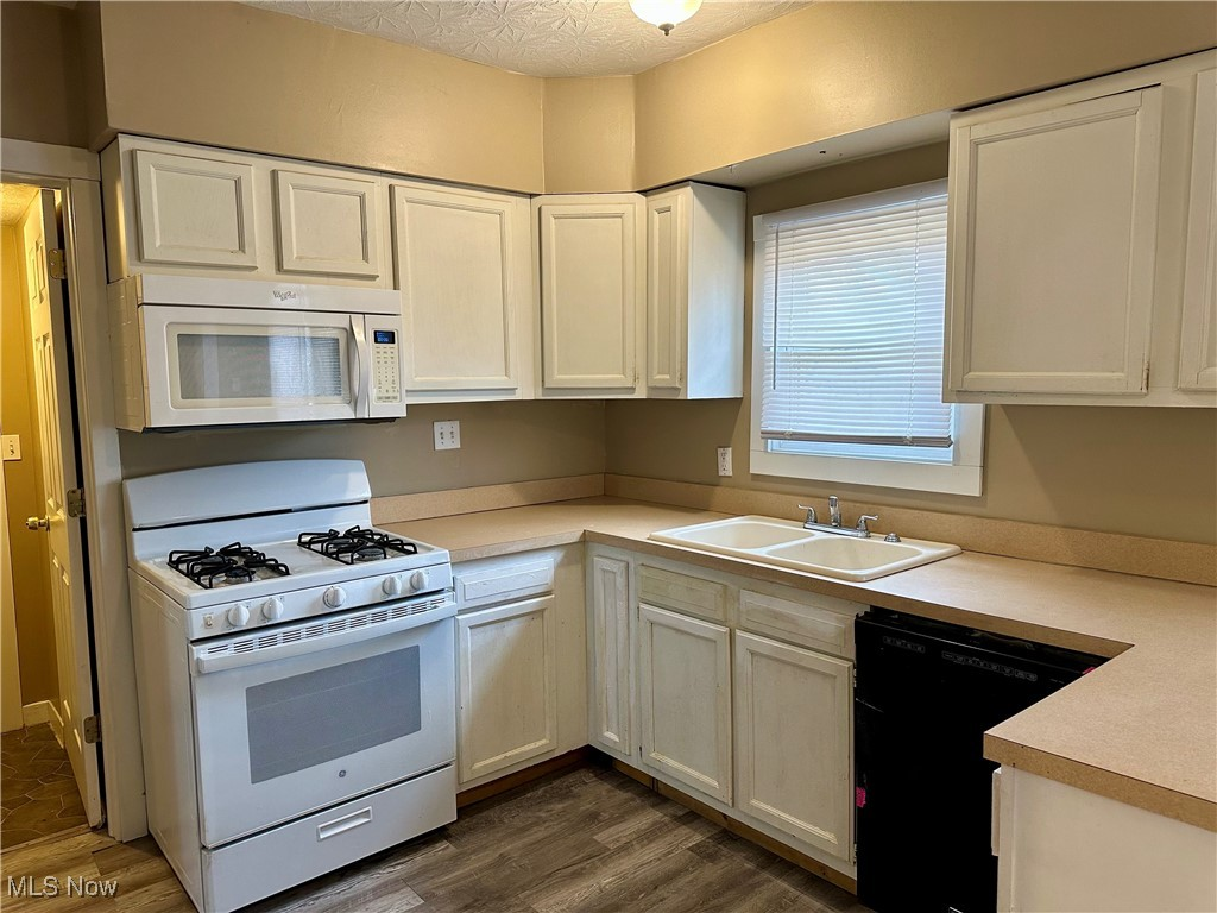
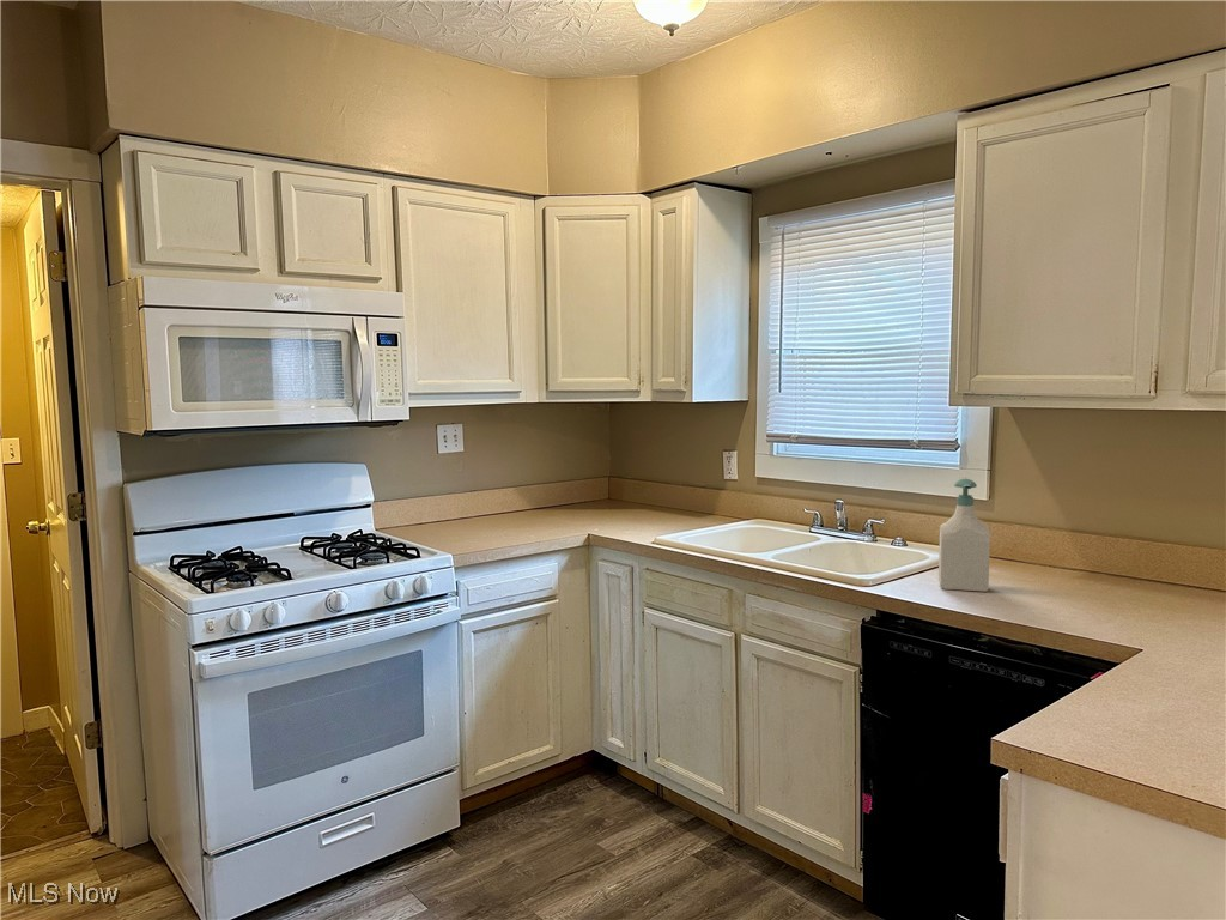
+ soap bottle [937,478,991,593]
